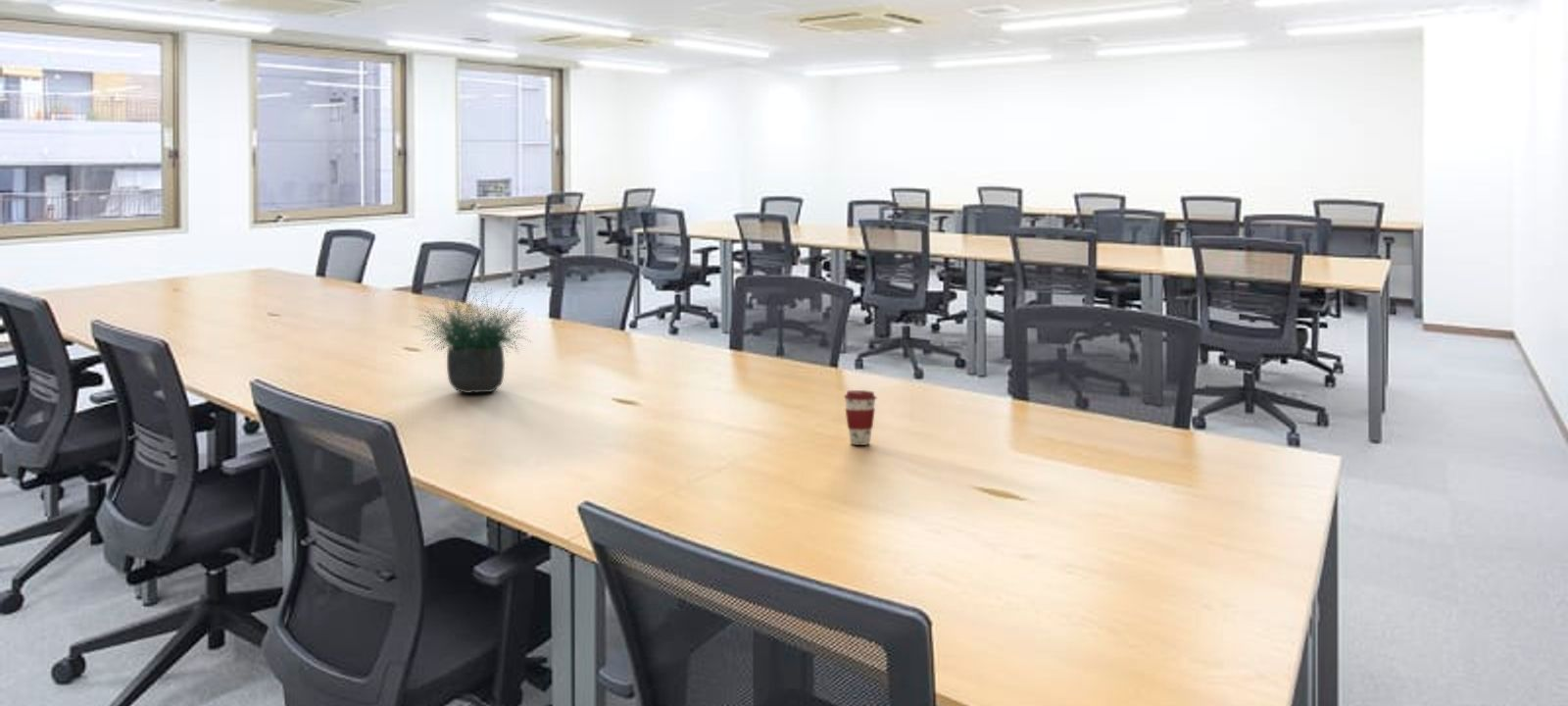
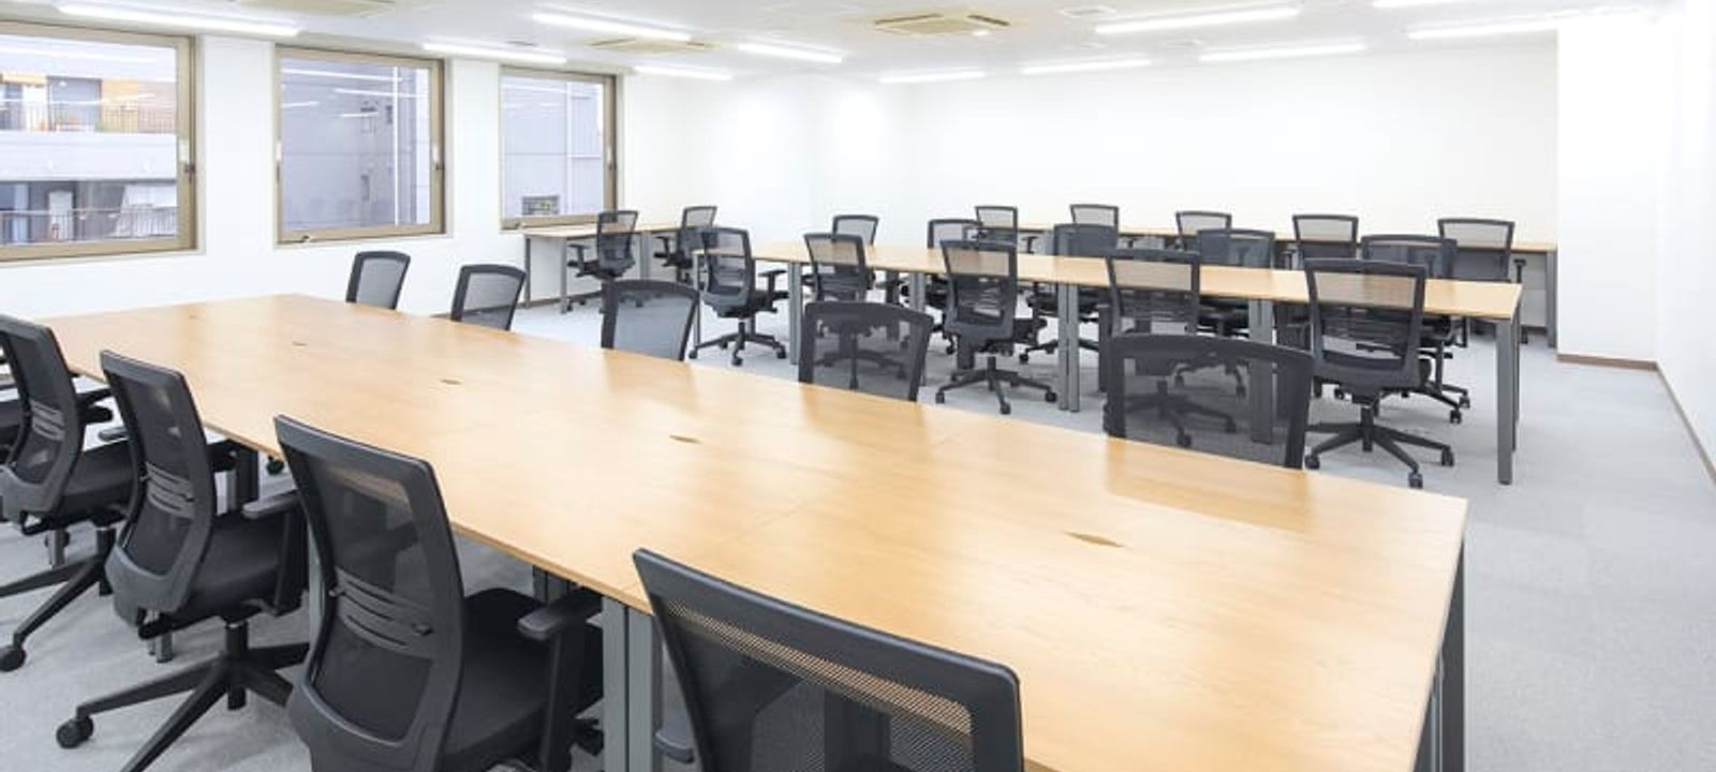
- potted plant [412,267,533,394]
- coffee cup [843,389,877,446]
